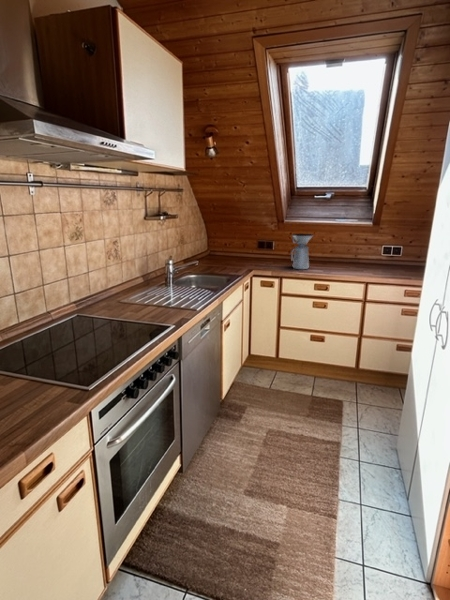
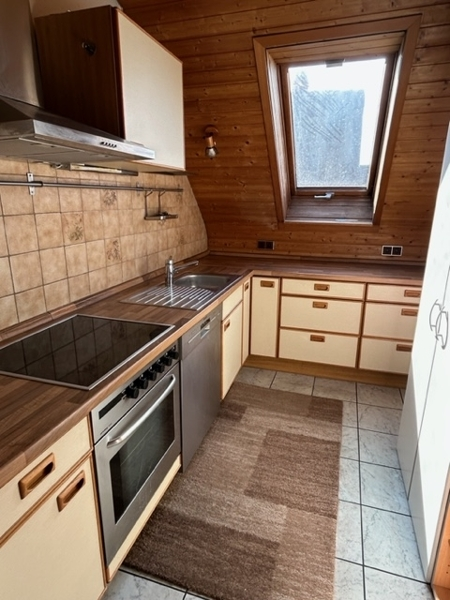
- coffee maker [290,233,314,270]
